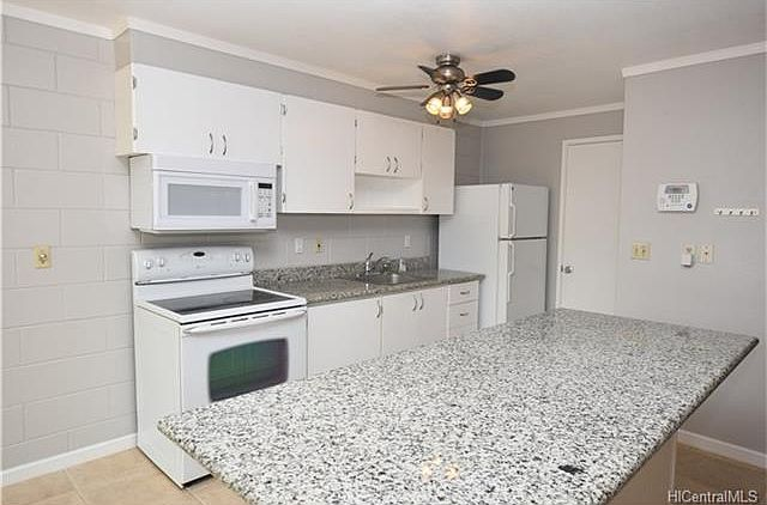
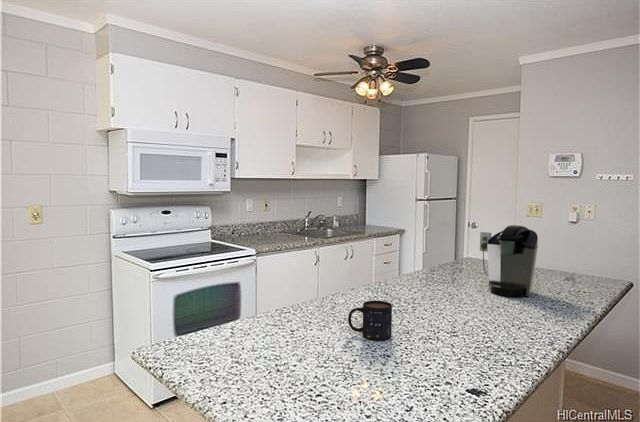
+ mug [347,300,393,341]
+ coffee maker [479,224,539,297]
